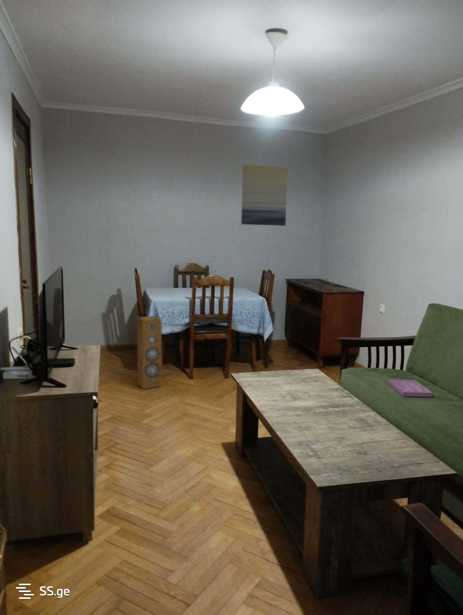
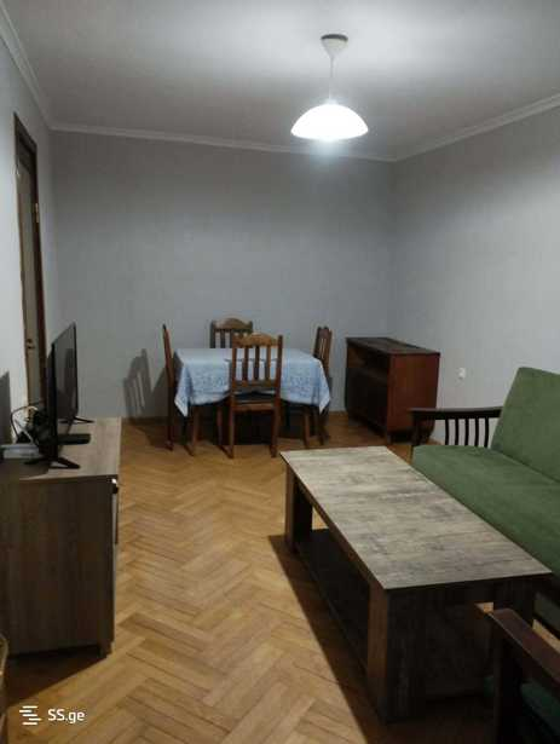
- wall art [240,164,289,227]
- speaker [136,315,162,390]
- book [388,378,433,398]
